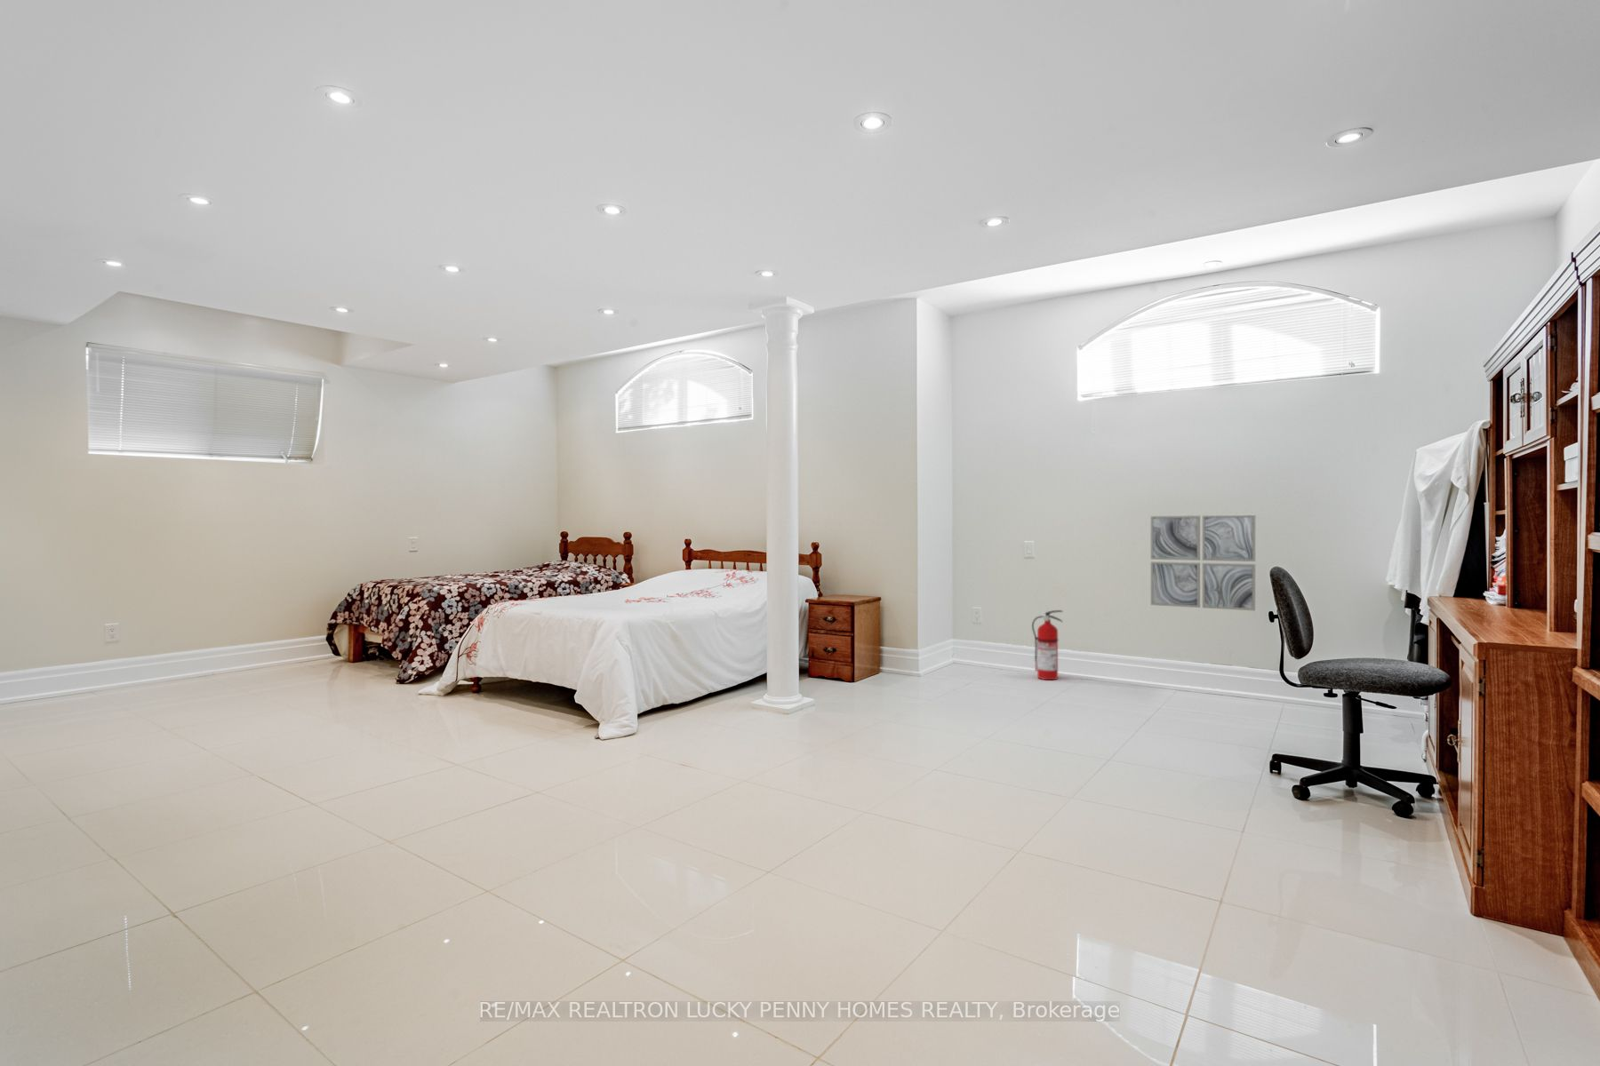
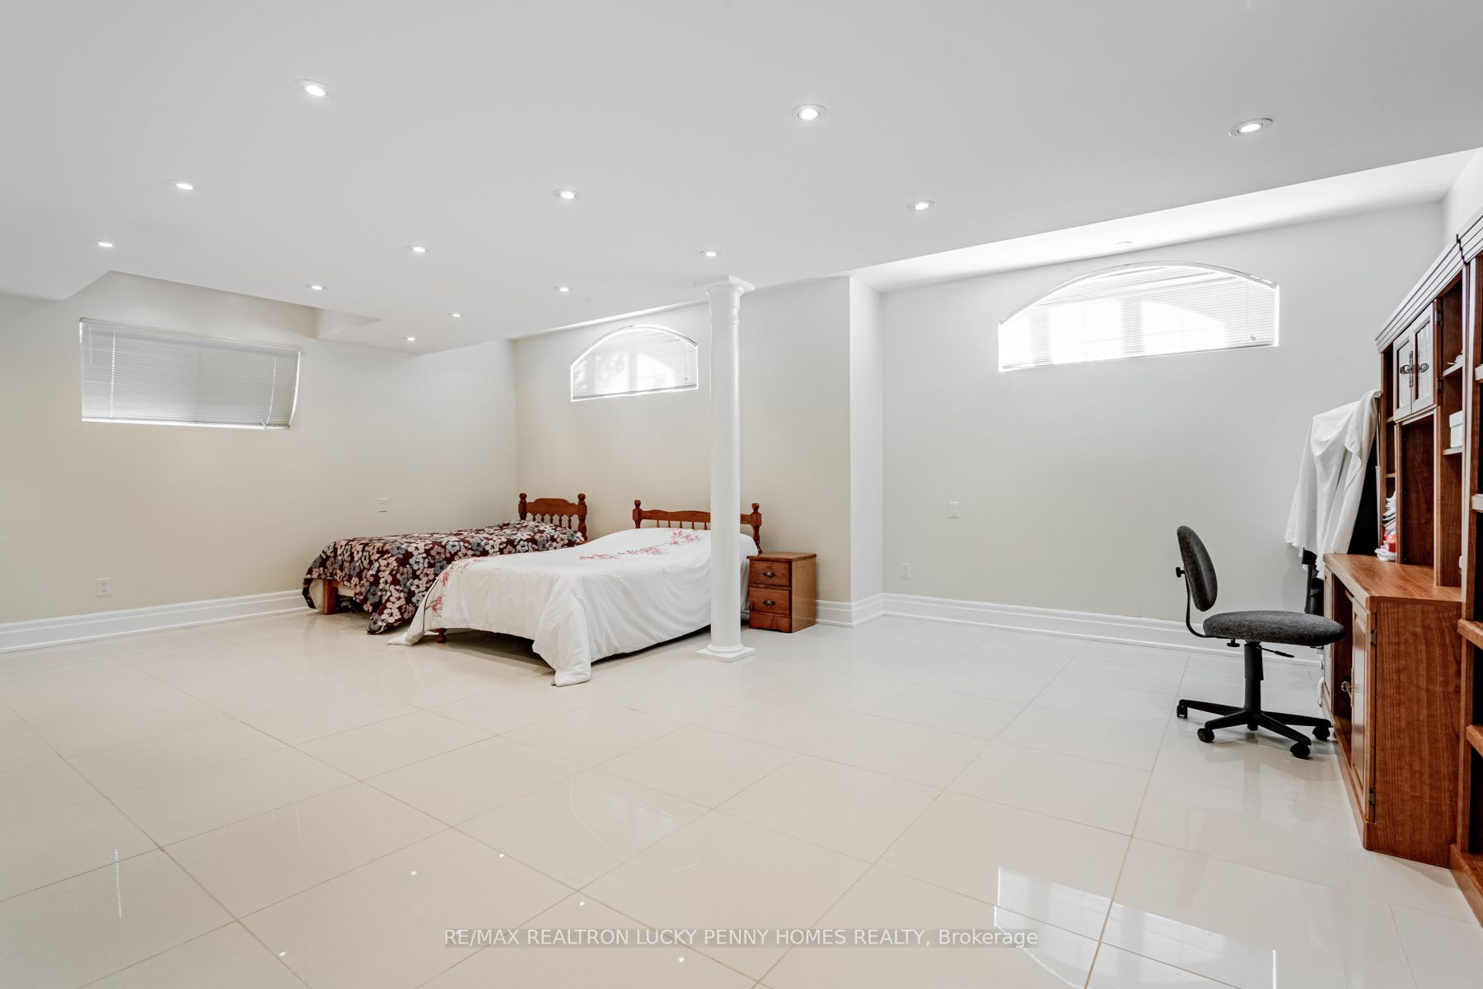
- wall art [1150,514,1256,612]
- fire extinguisher [1031,609,1064,681]
